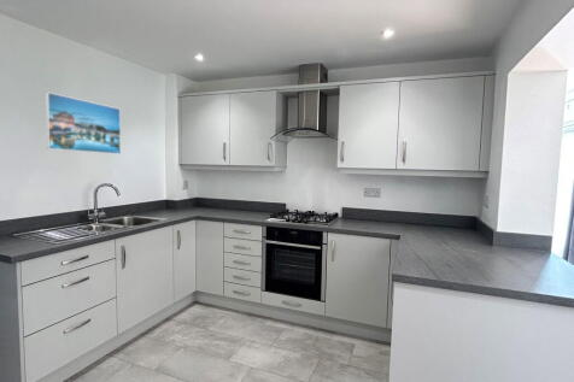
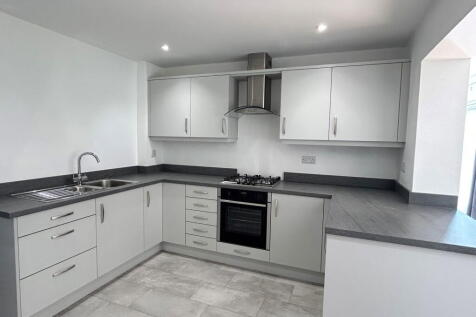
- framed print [43,90,122,155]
